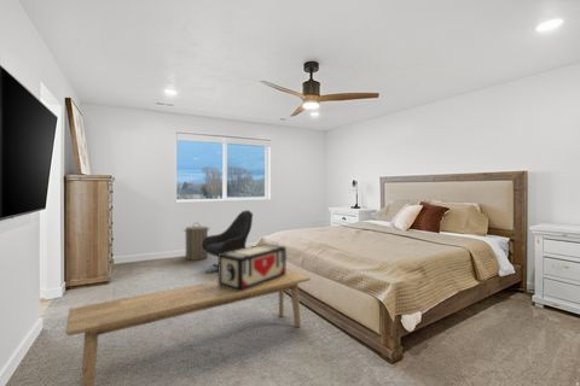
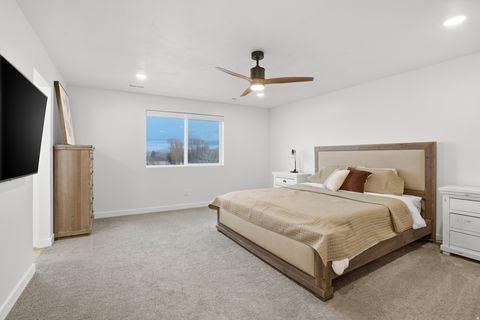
- armchair [202,209,254,274]
- decorative box [218,242,288,292]
- laundry hamper [181,222,211,262]
- bench [65,268,312,386]
